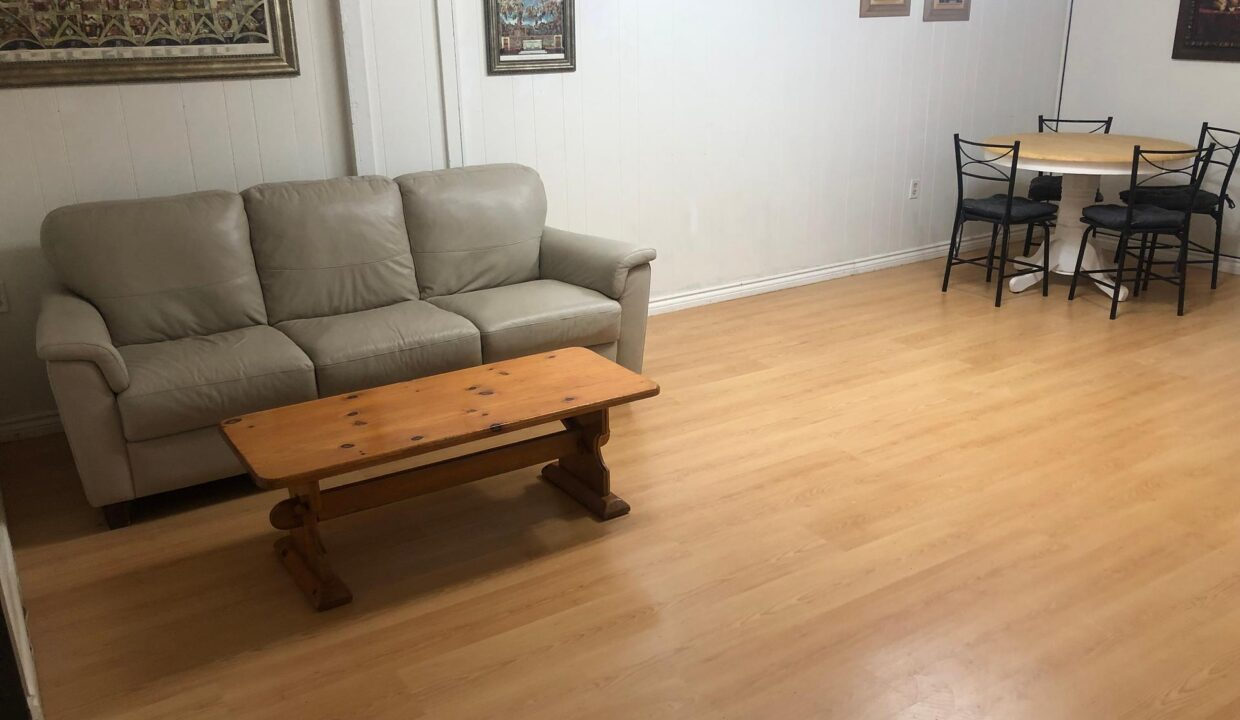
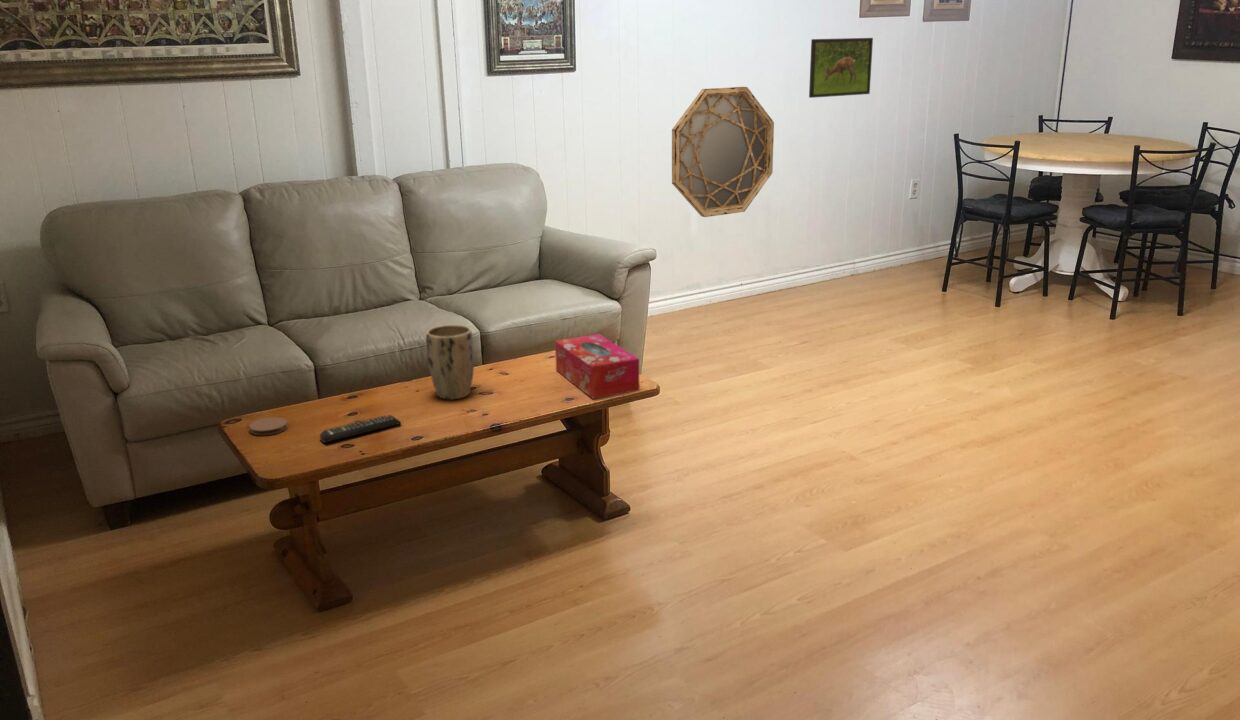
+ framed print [808,37,874,99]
+ tissue box [554,333,640,400]
+ plant pot [425,324,475,400]
+ home mirror [671,86,775,218]
+ remote control [319,414,402,444]
+ coaster [248,416,289,436]
